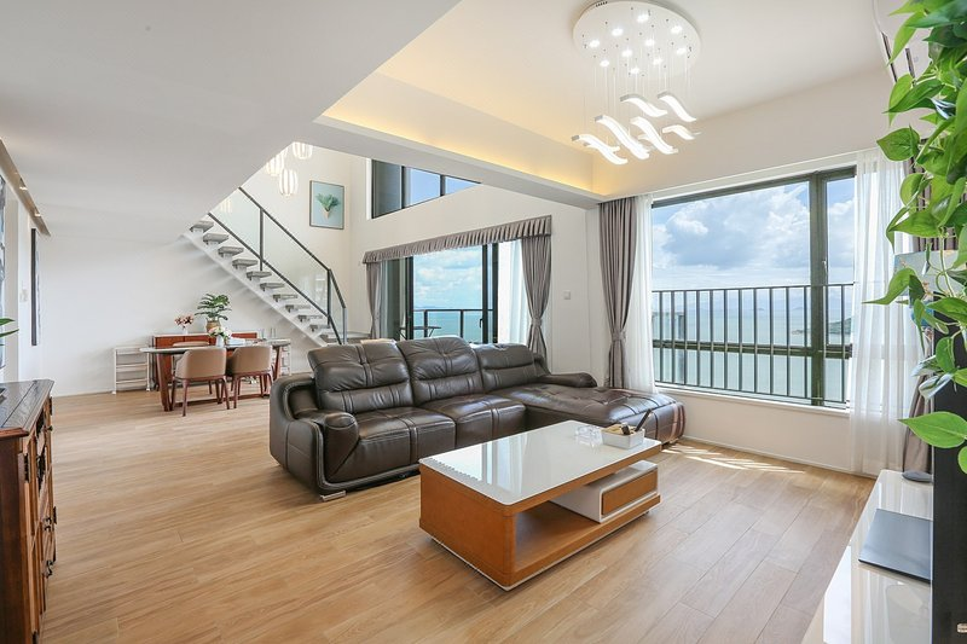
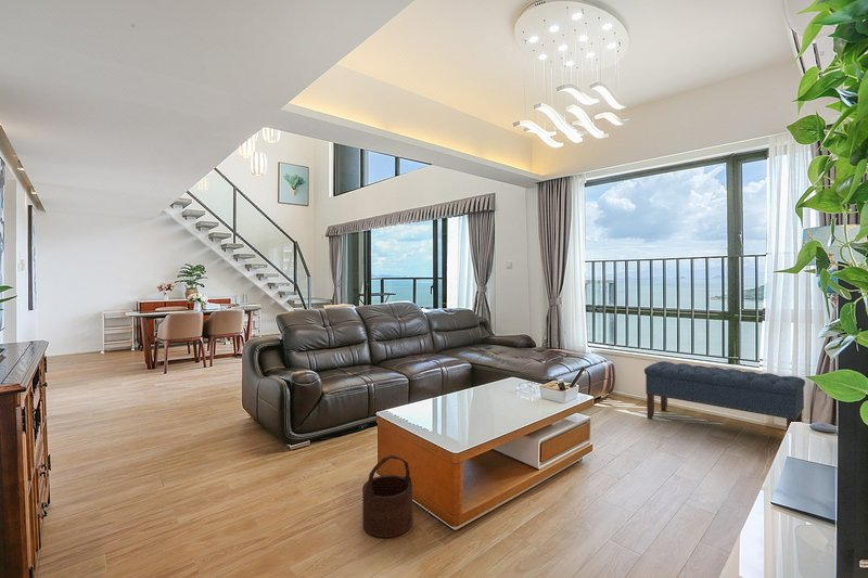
+ bench [643,360,806,432]
+ wooden bucket [361,454,413,539]
